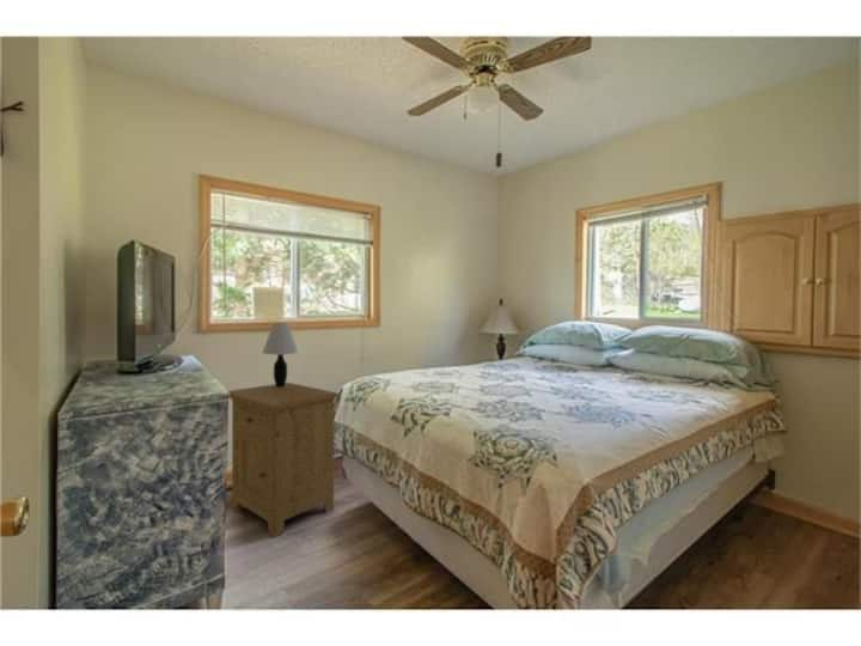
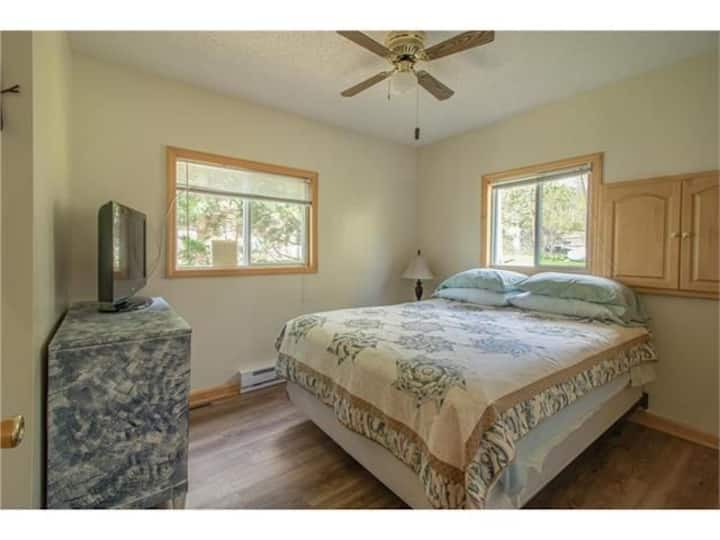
- table lamp [261,322,299,388]
- nightstand [227,382,340,538]
